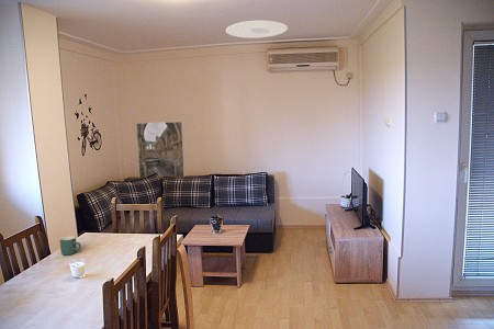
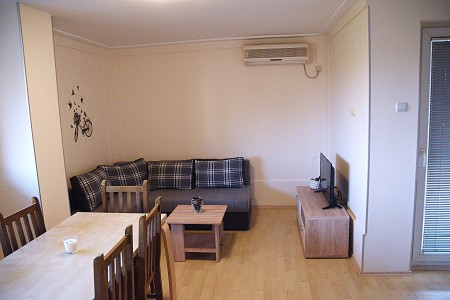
- mug [59,236,82,257]
- ceiling light [225,20,289,39]
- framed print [135,121,187,179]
